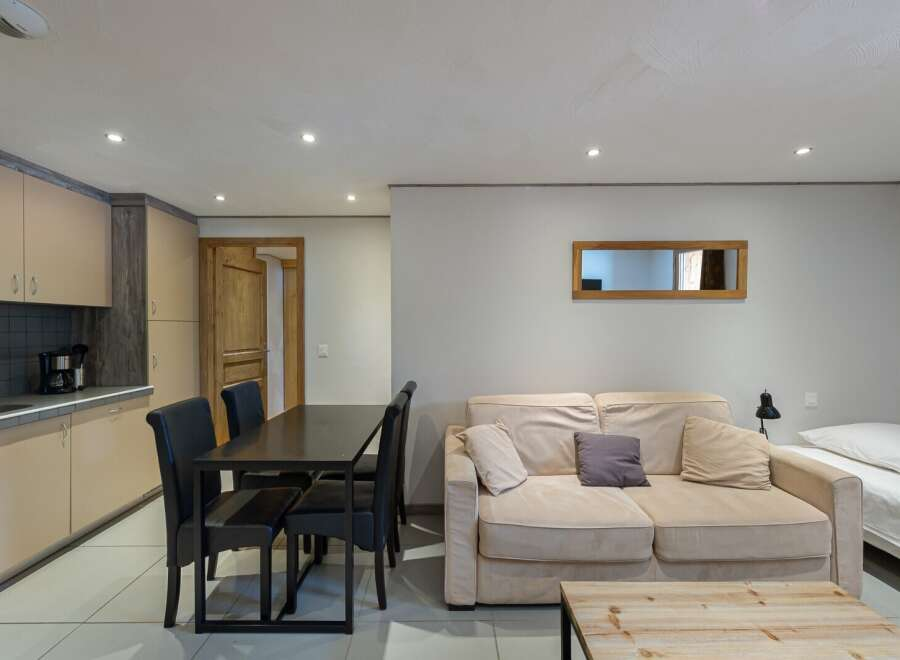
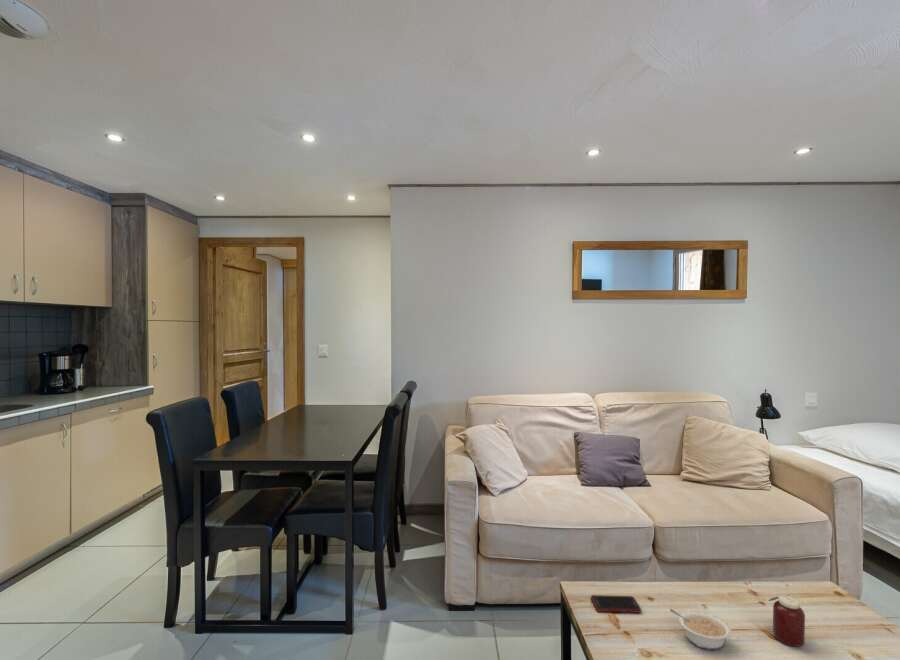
+ legume [669,608,732,651]
+ cell phone [590,594,642,614]
+ jar [757,593,806,648]
